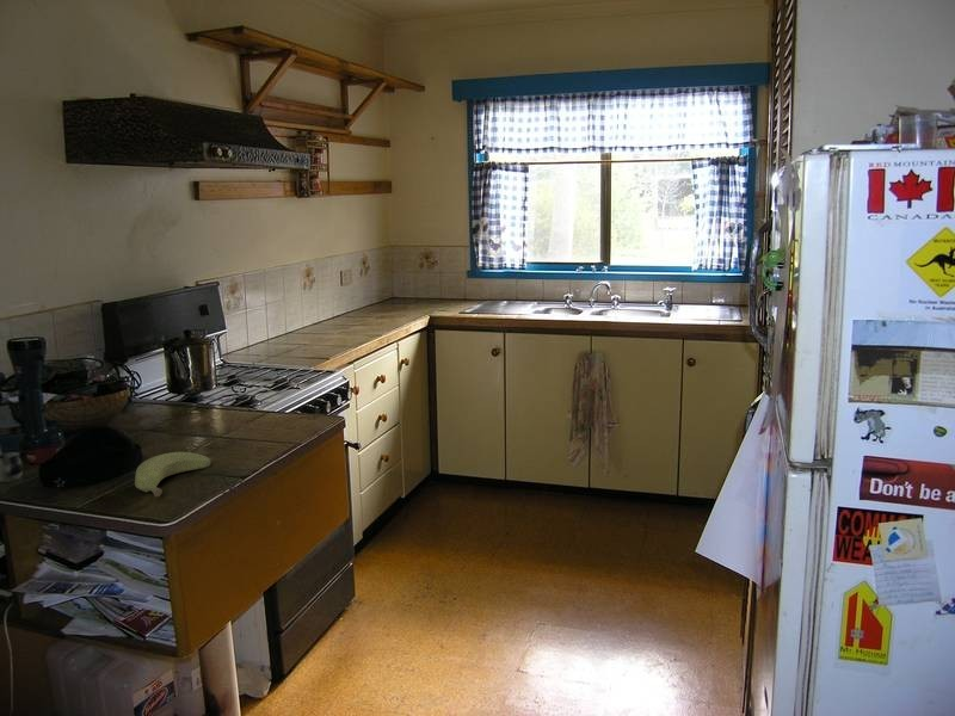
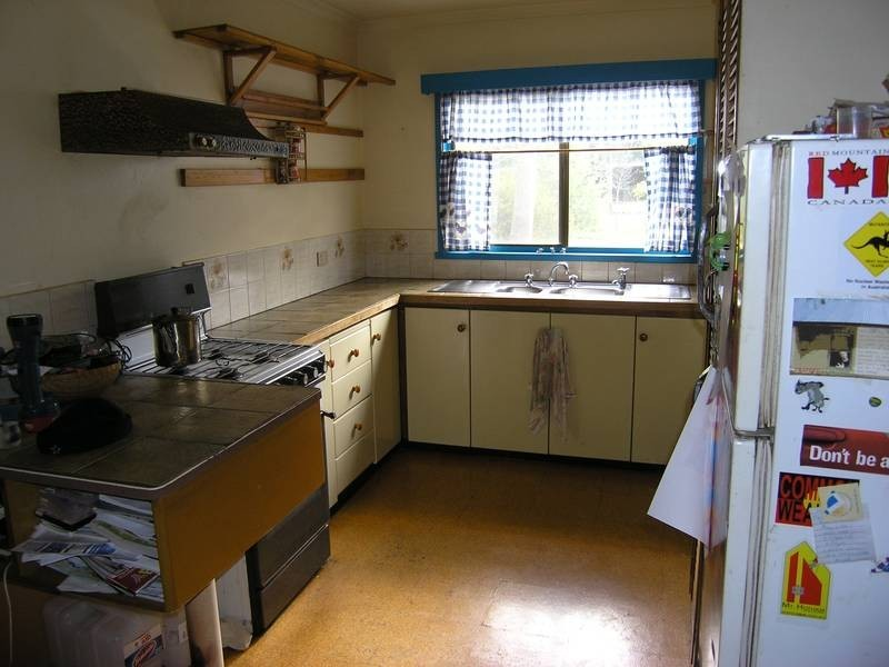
- banana [134,451,211,498]
